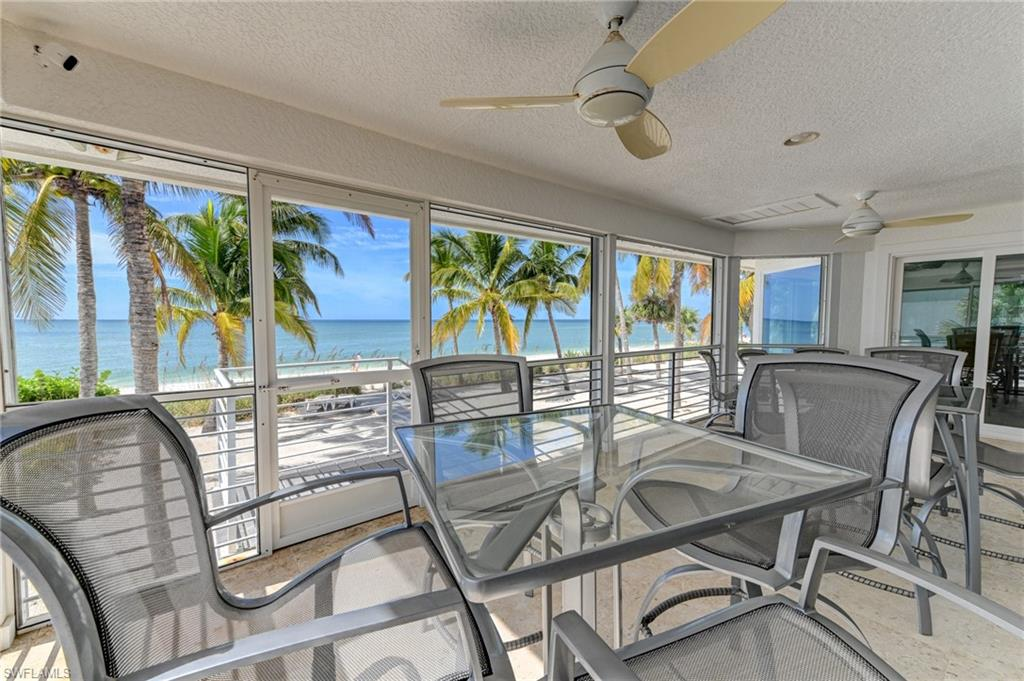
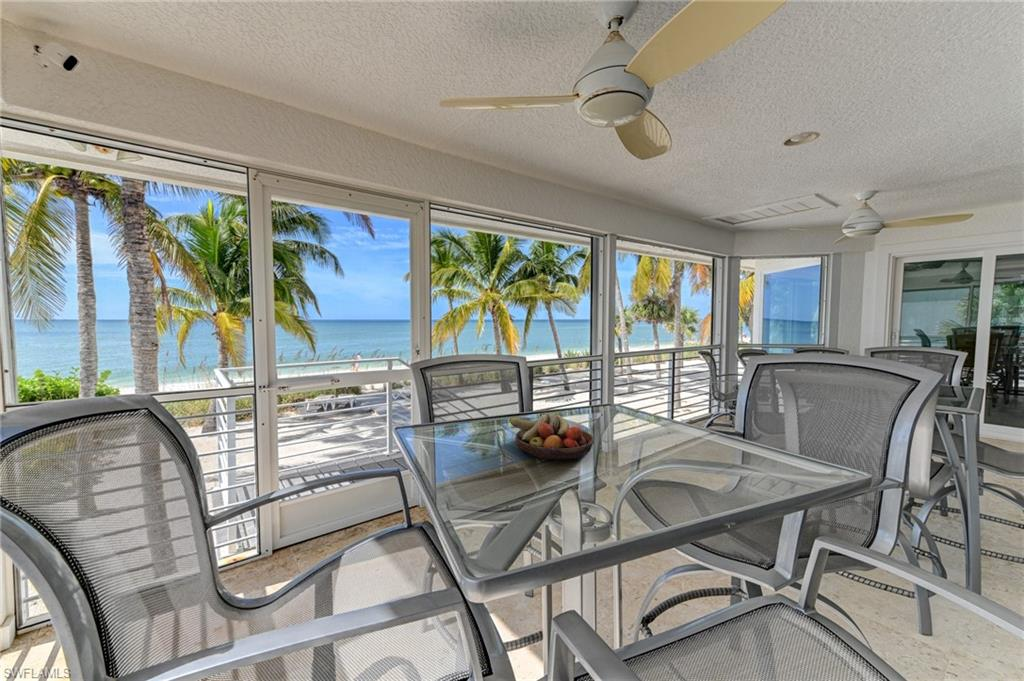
+ fruit bowl [508,412,595,461]
